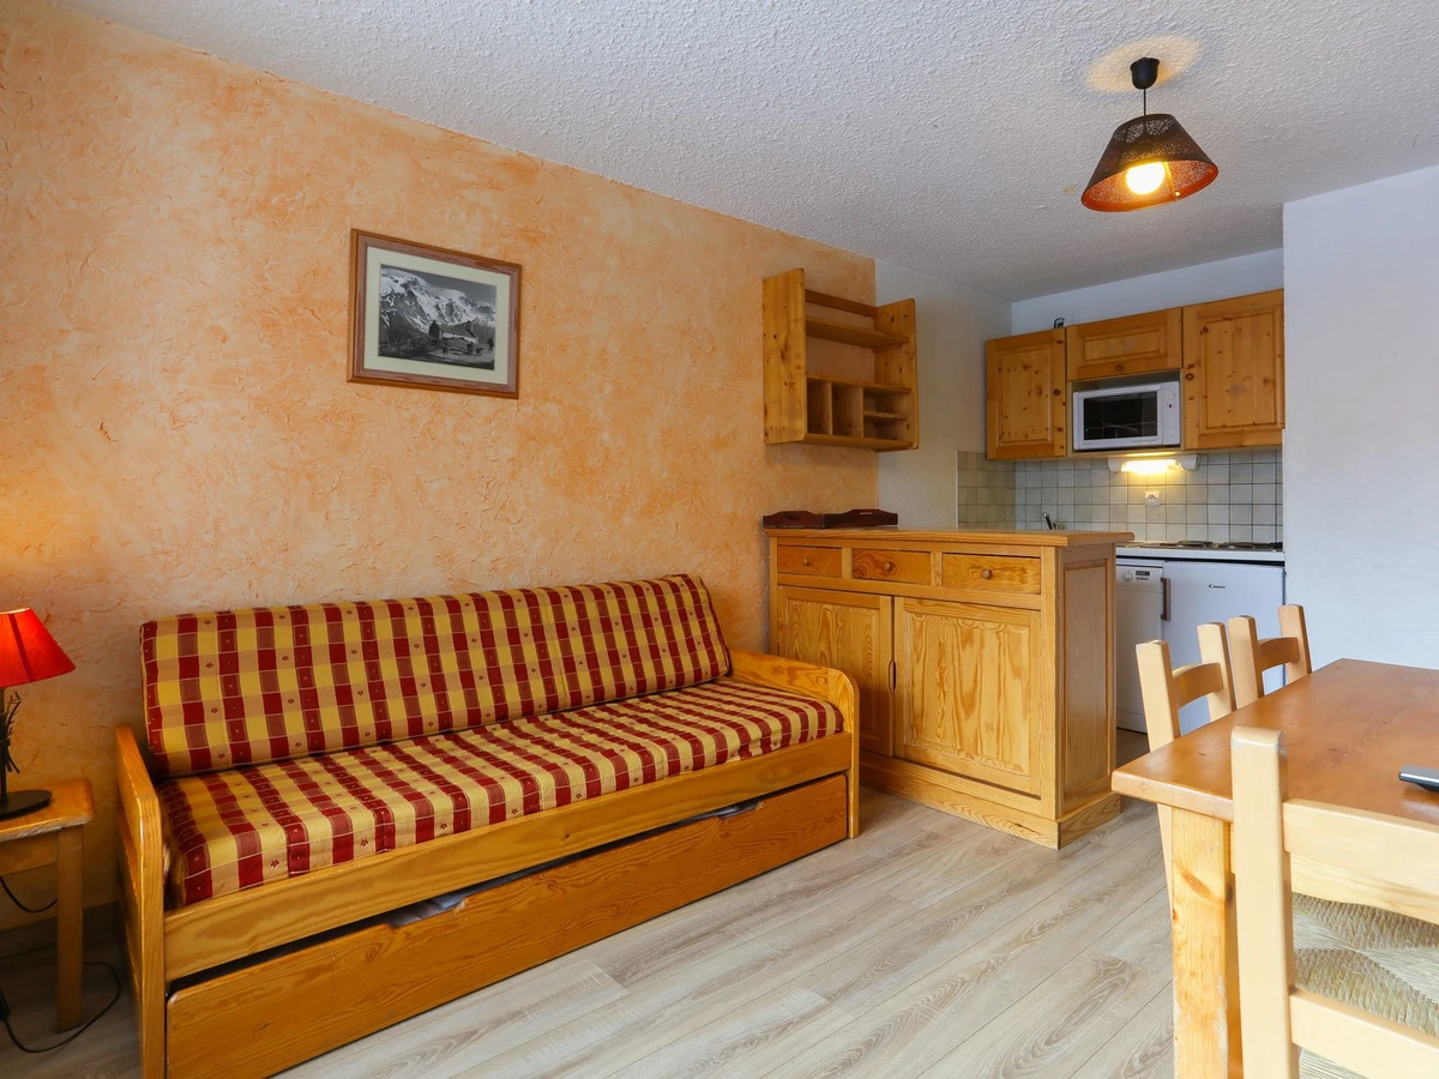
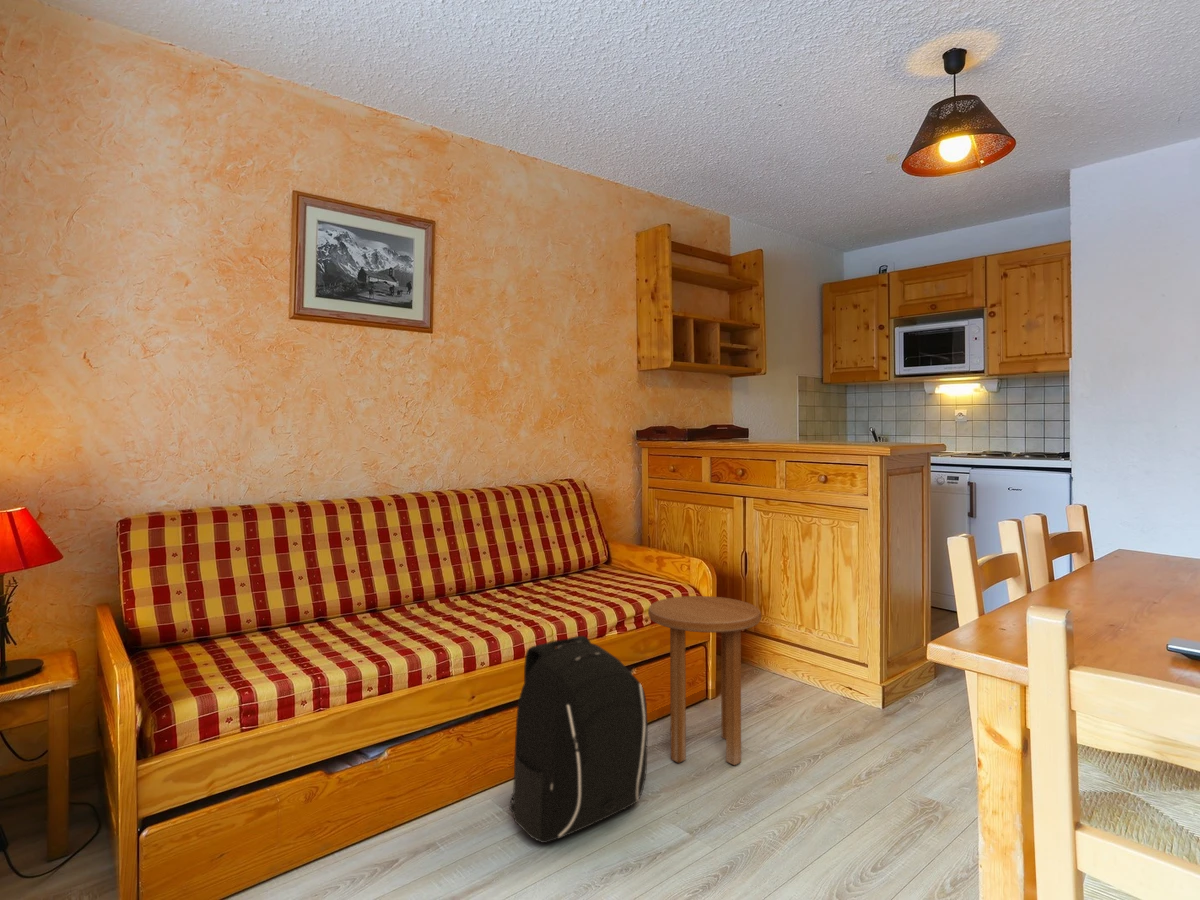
+ side table [647,595,762,766]
+ backpack [508,635,649,844]
